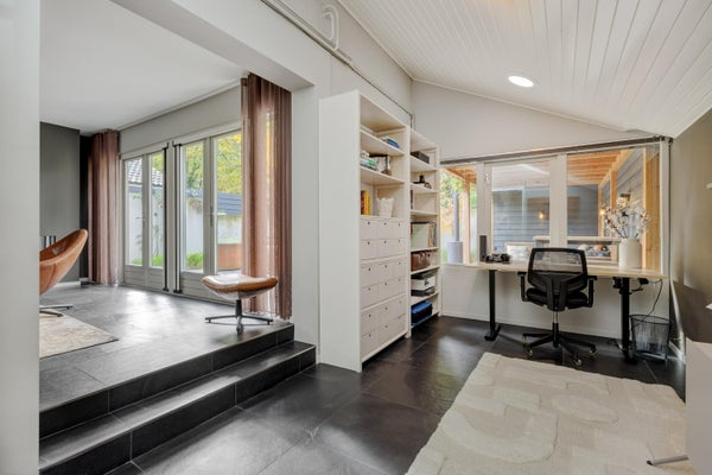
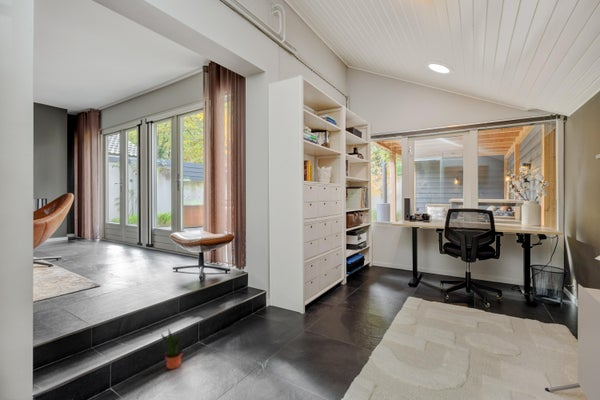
+ potted plant [160,329,184,370]
